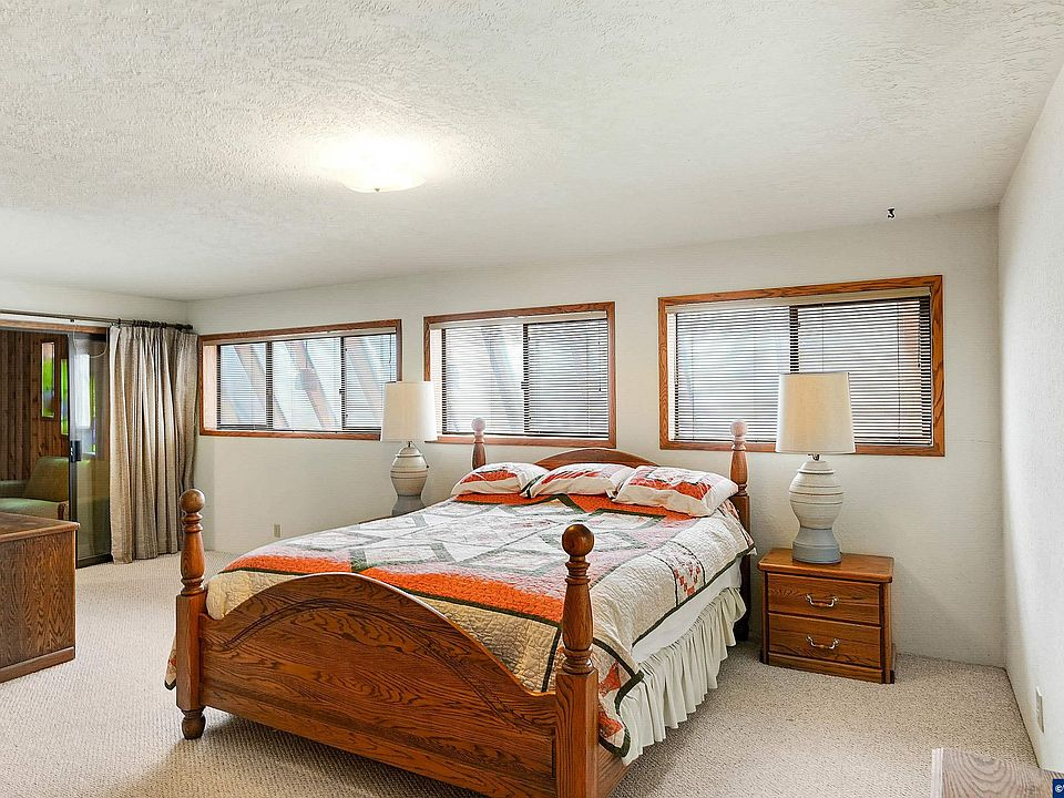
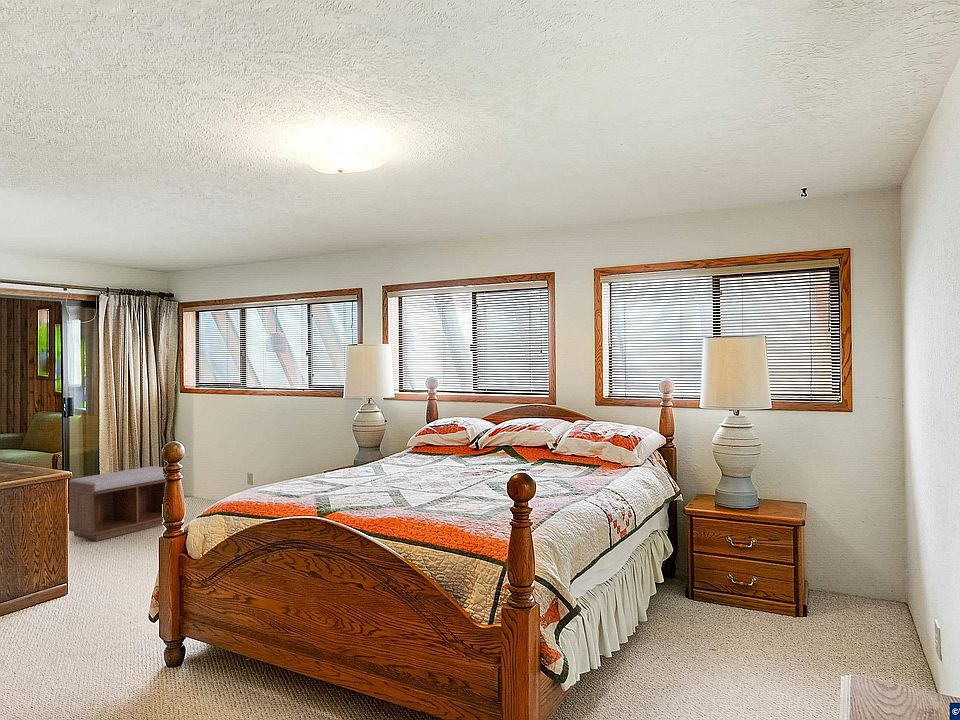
+ bench [68,465,165,542]
